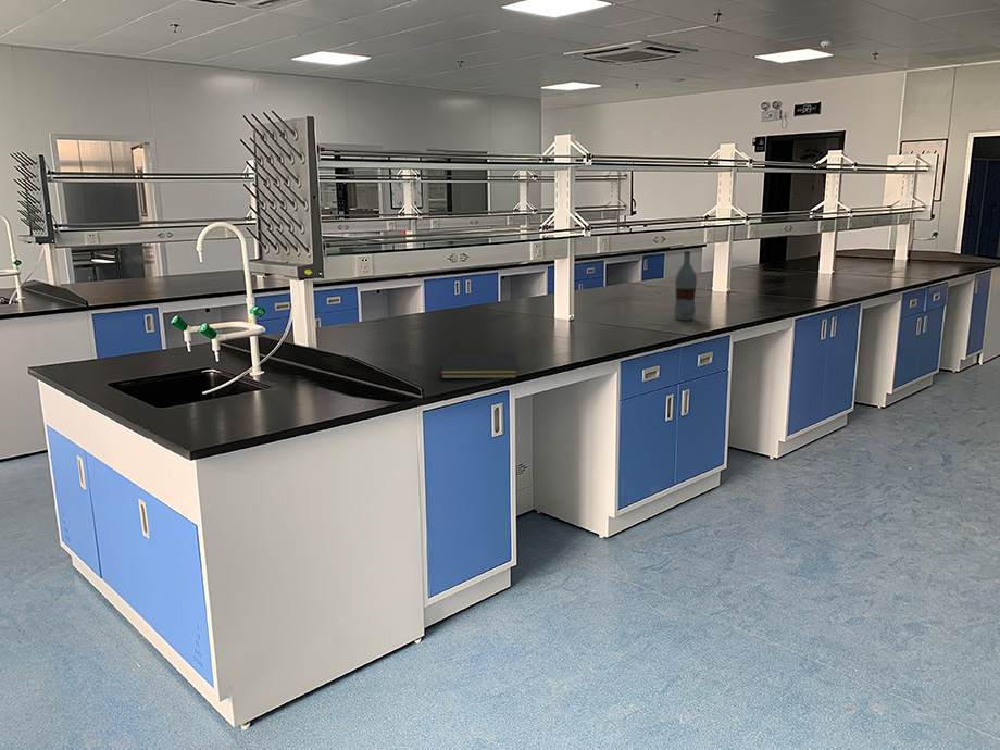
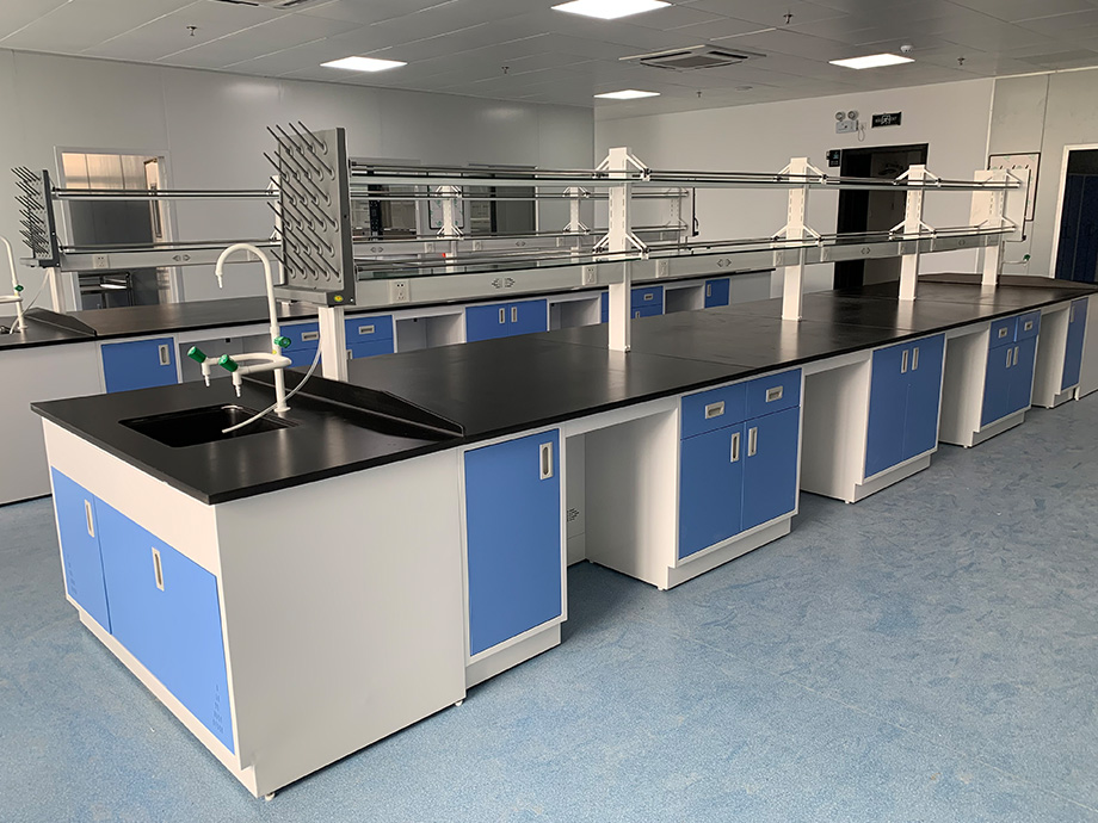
- notepad [440,353,517,379]
- bottle [673,250,698,321]
